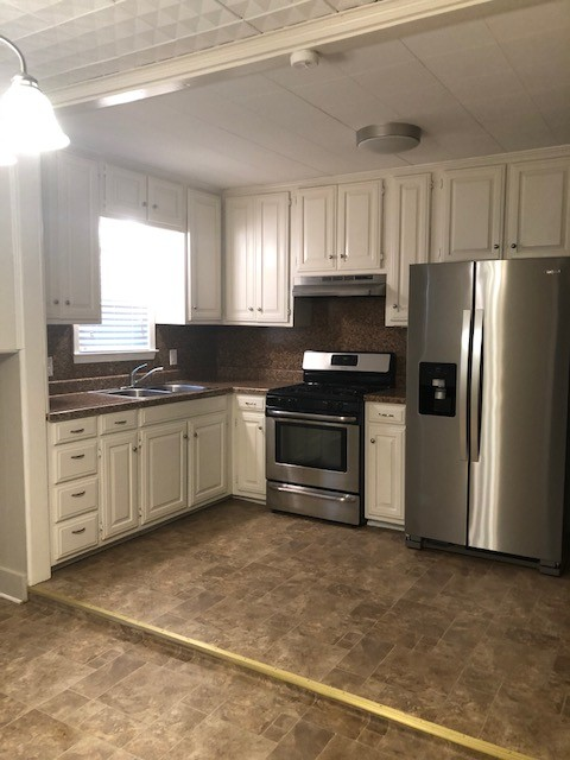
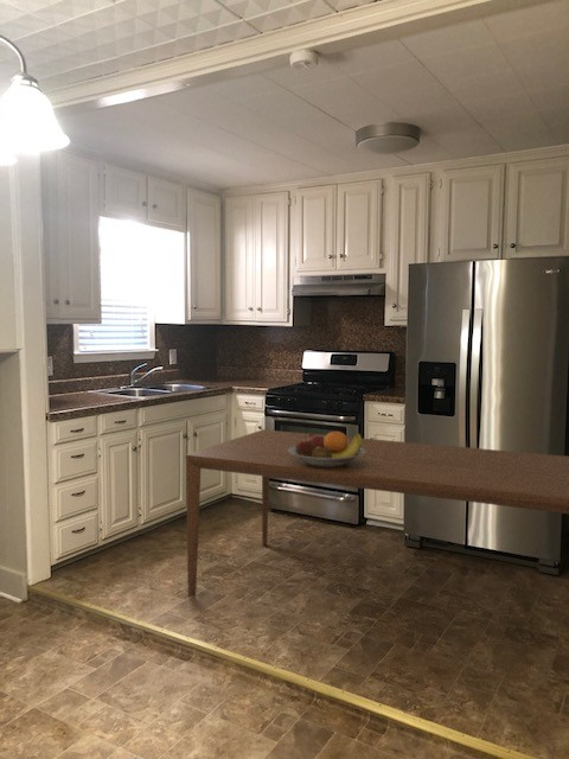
+ fruit bowl [288,430,365,467]
+ dining table [185,428,569,598]
